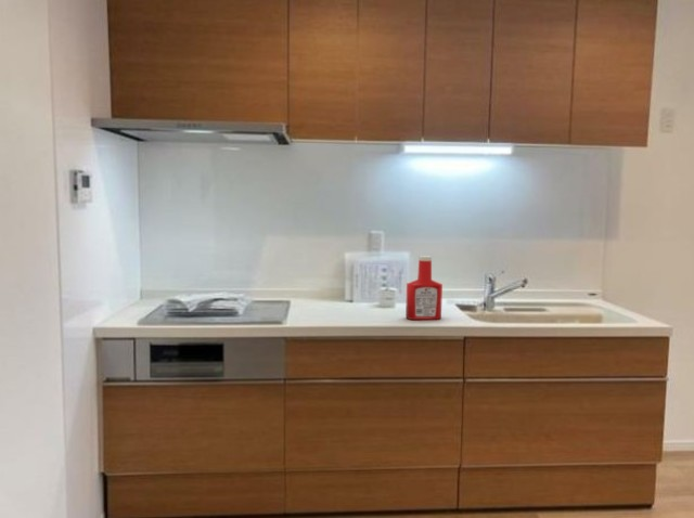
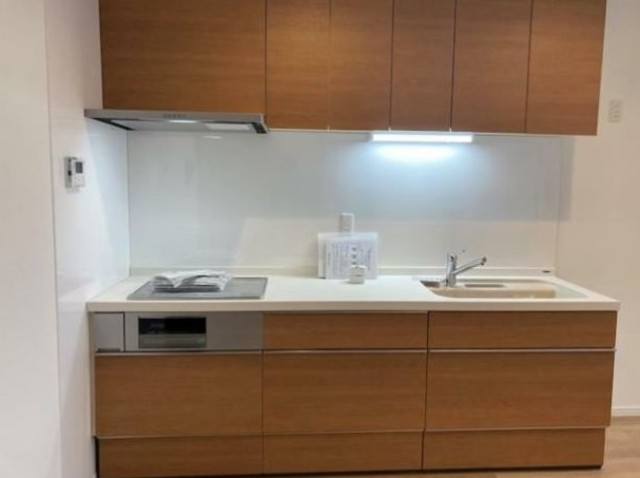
- soap bottle [404,255,444,321]
